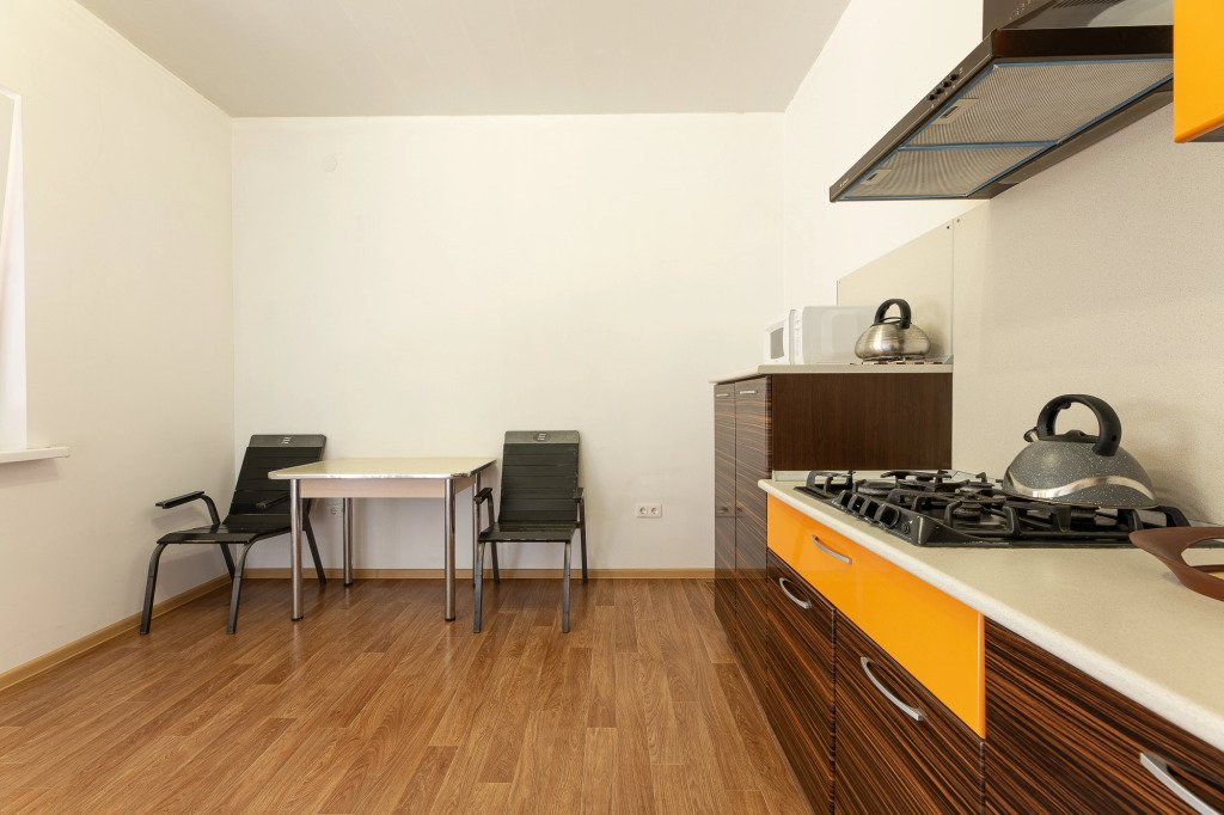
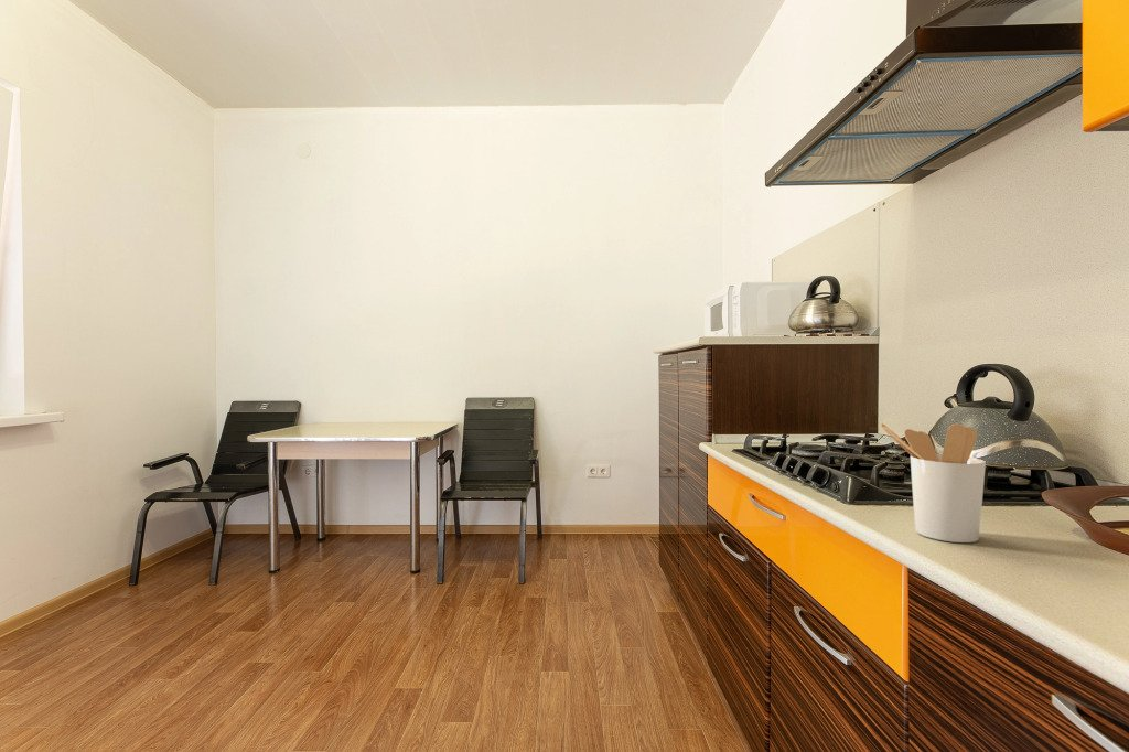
+ utensil holder [880,422,987,544]
